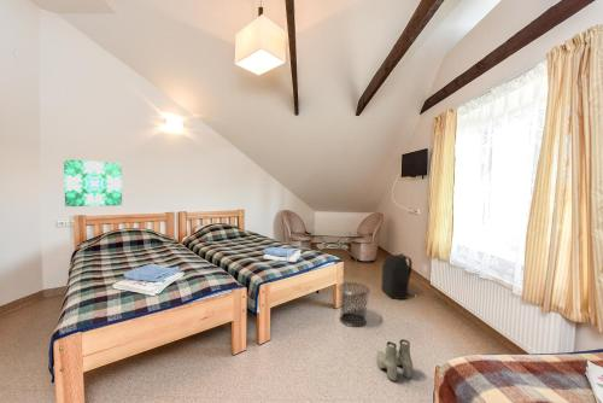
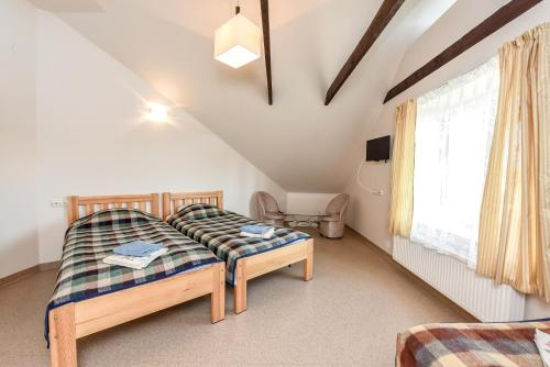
- waste bin [336,281,370,328]
- backpack [381,253,414,300]
- wall art [63,158,123,208]
- boots [375,338,414,382]
